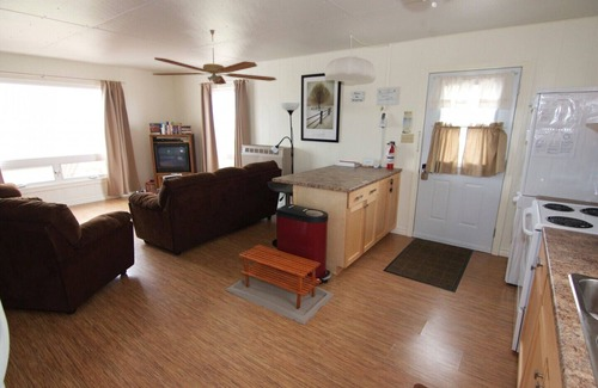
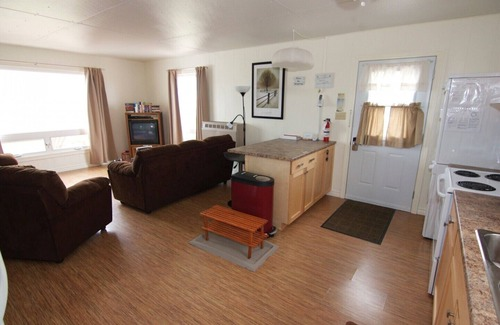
- ceiling fan [152,29,277,86]
